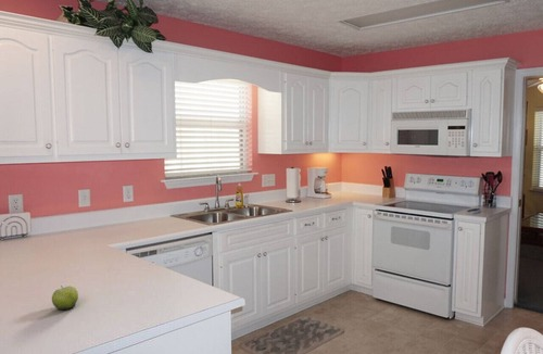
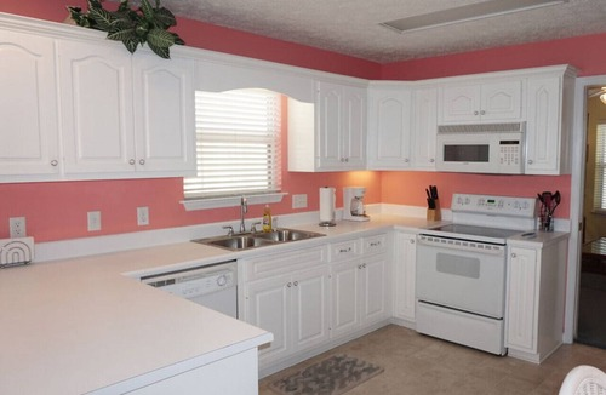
- fruit [51,285,79,311]
